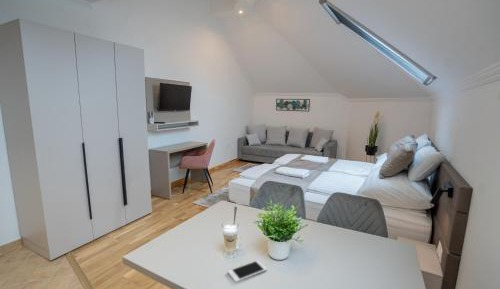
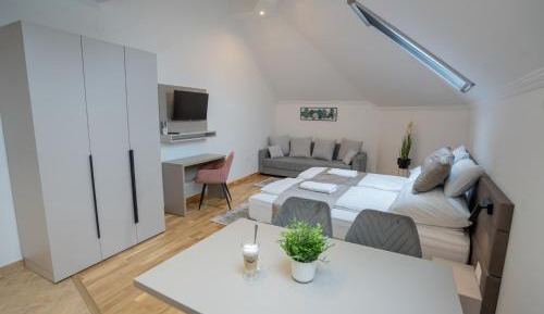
- cell phone [227,259,268,283]
